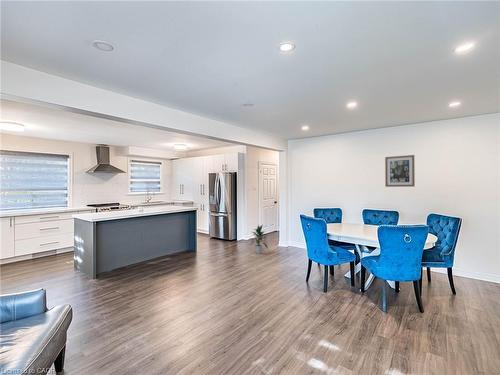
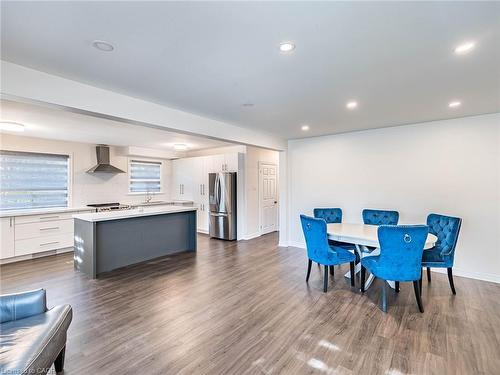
- wall art [384,154,416,188]
- indoor plant [247,224,269,255]
